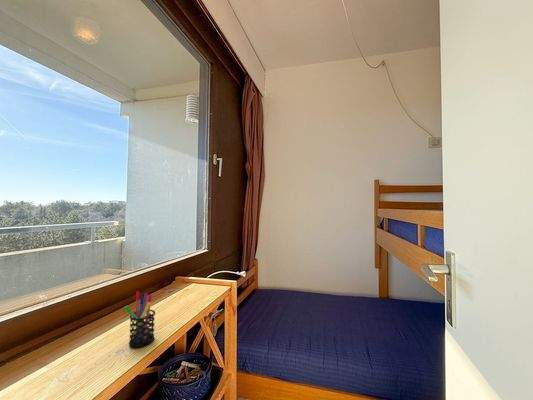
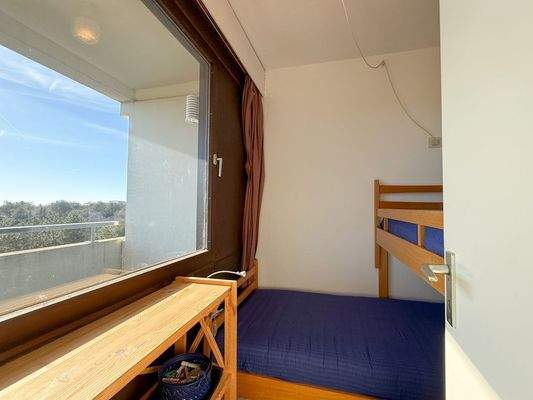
- pen holder [123,290,156,349]
